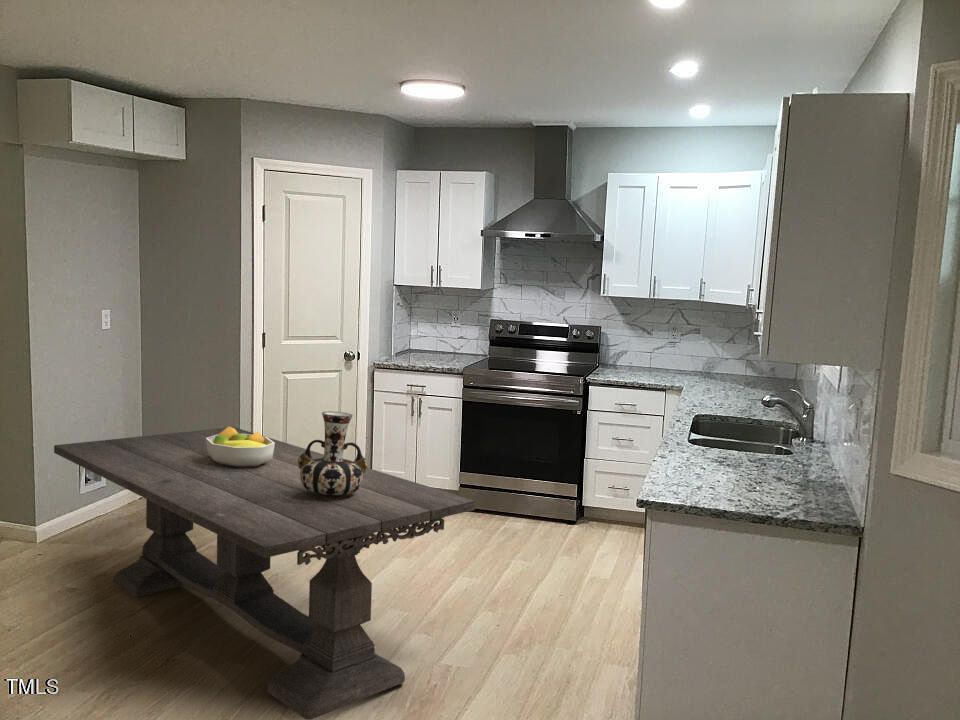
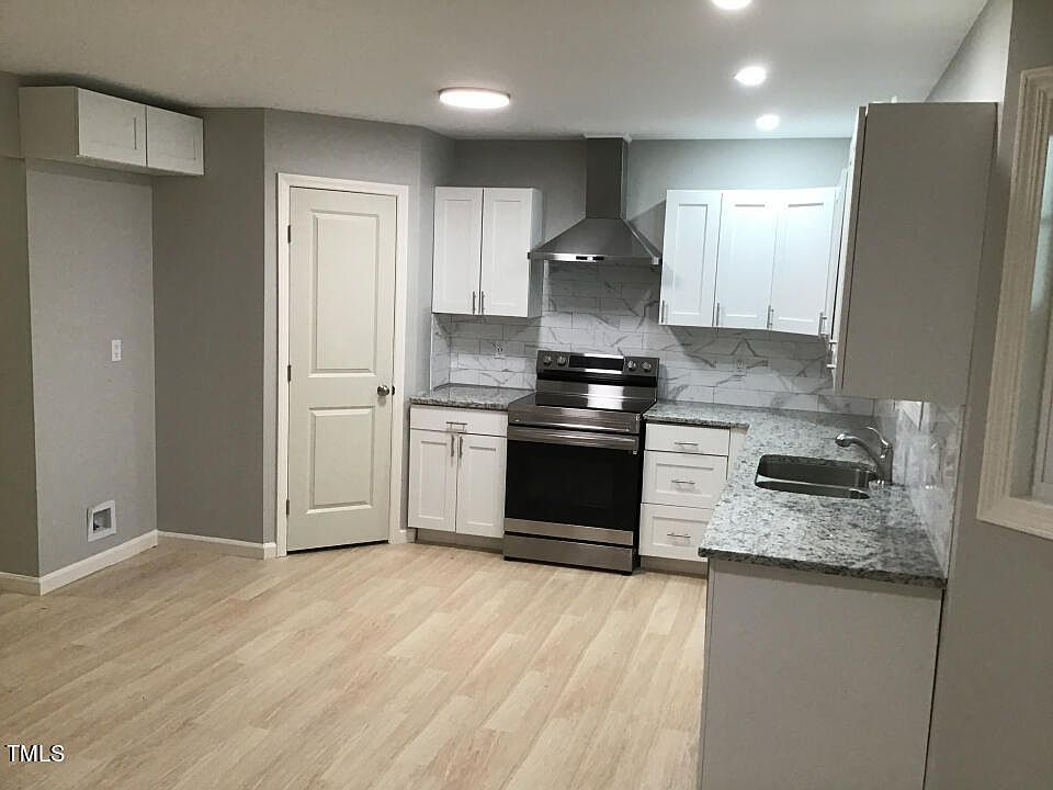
- vase [297,410,369,497]
- fruit bowl [206,426,275,467]
- dining table [53,426,476,720]
